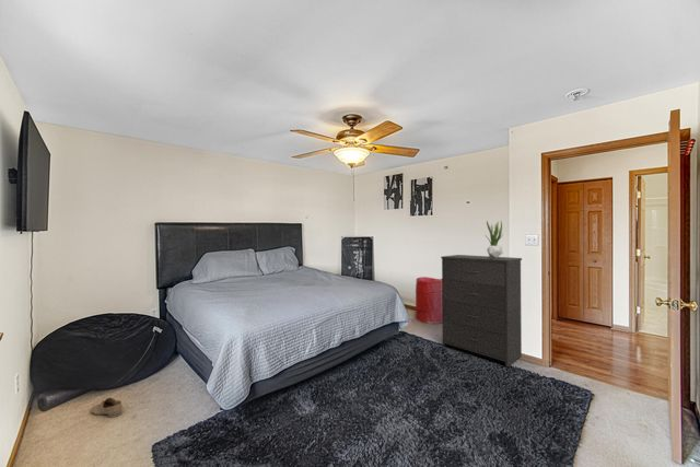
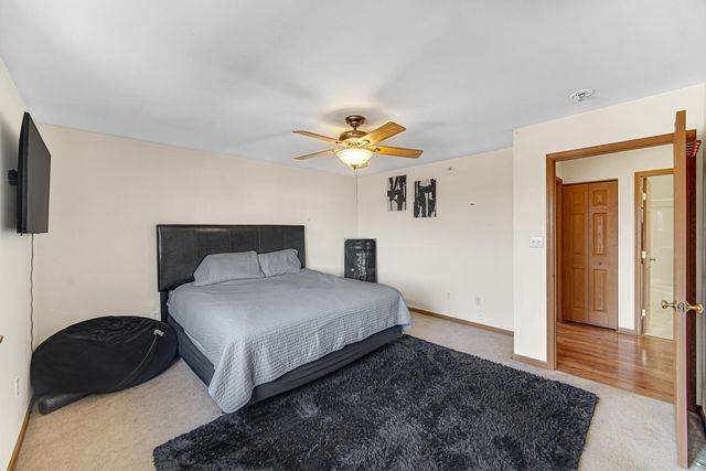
- potted plant [485,220,504,258]
- dresser [440,254,523,369]
- shoe [90,396,125,418]
- laundry hamper [415,276,442,325]
